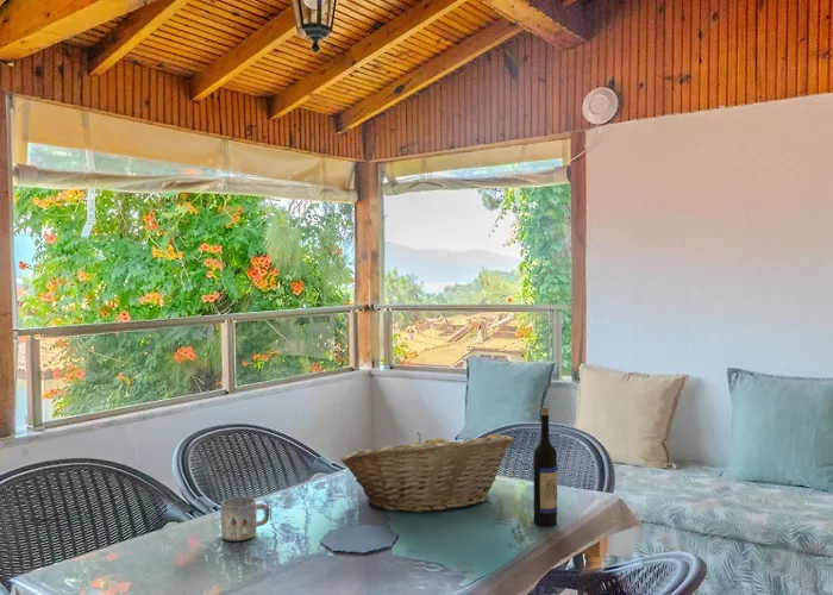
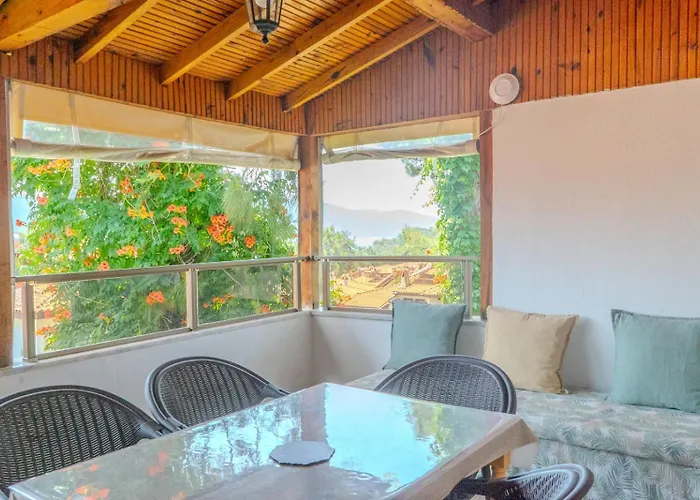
- mug [220,495,270,543]
- fruit basket [340,432,514,514]
- wine bottle [532,406,558,527]
